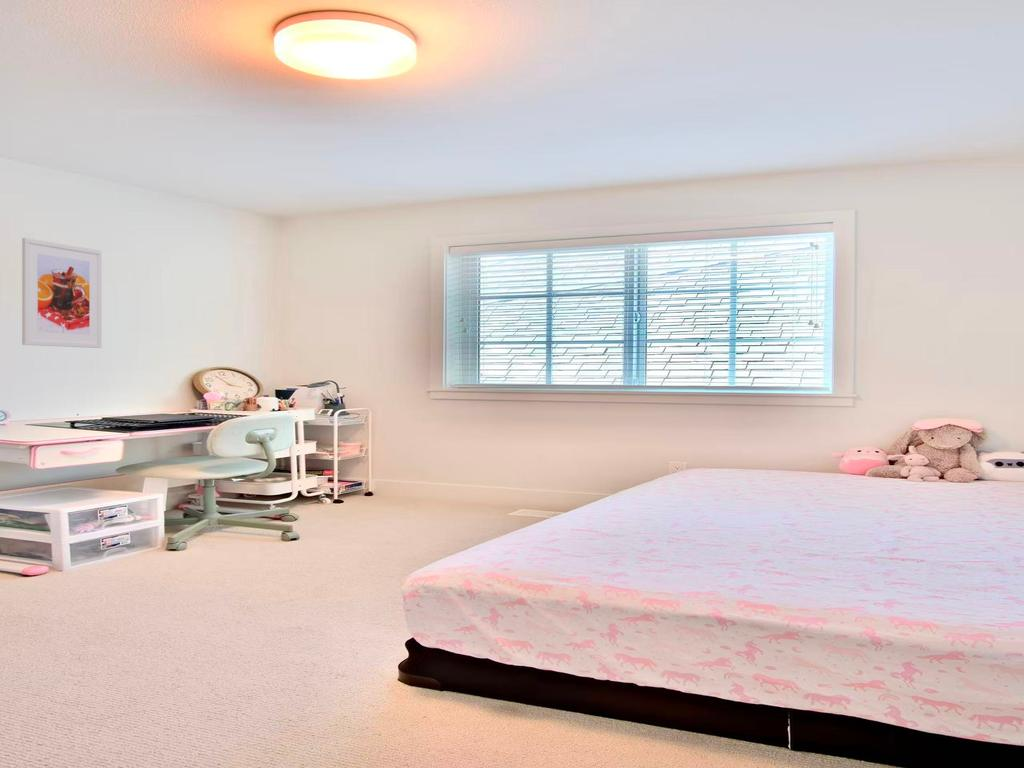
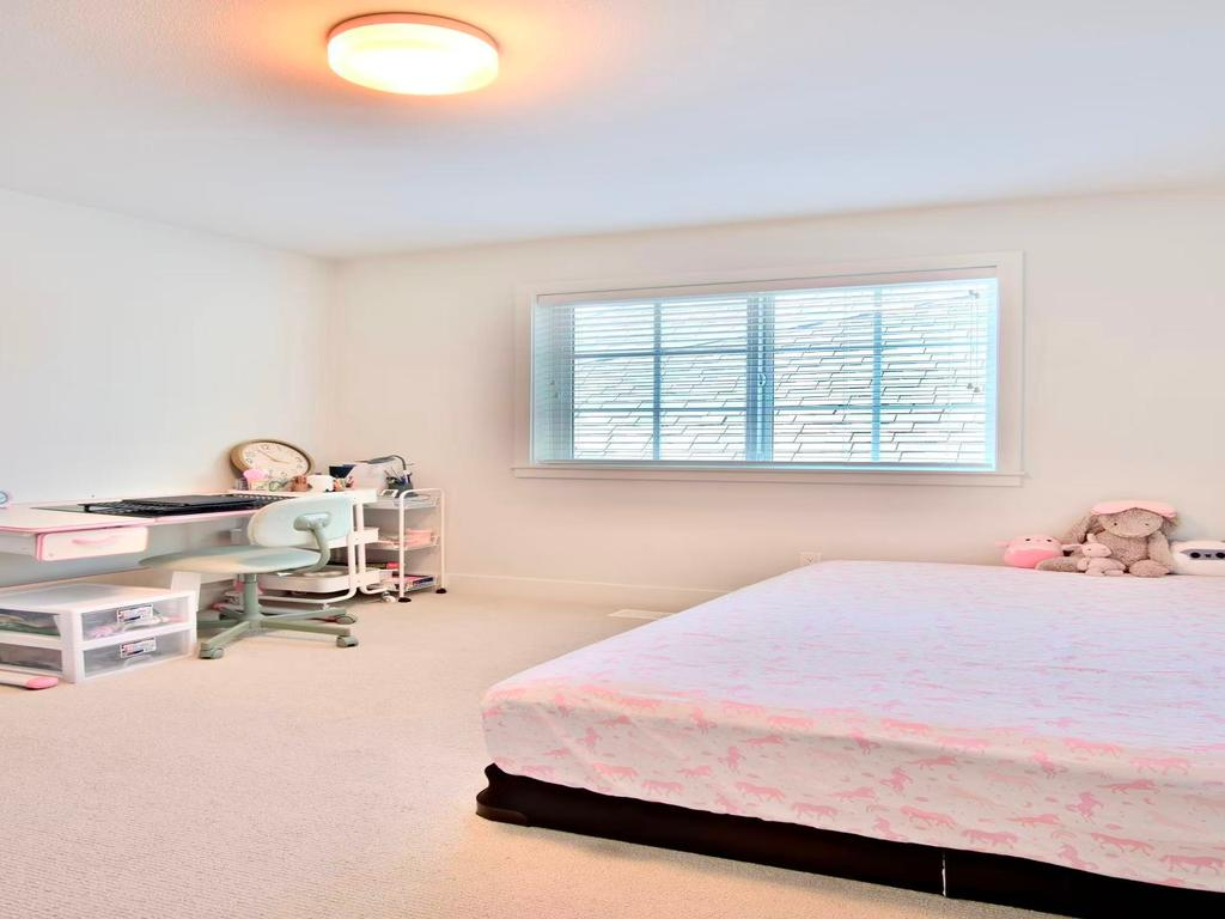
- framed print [21,237,102,349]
